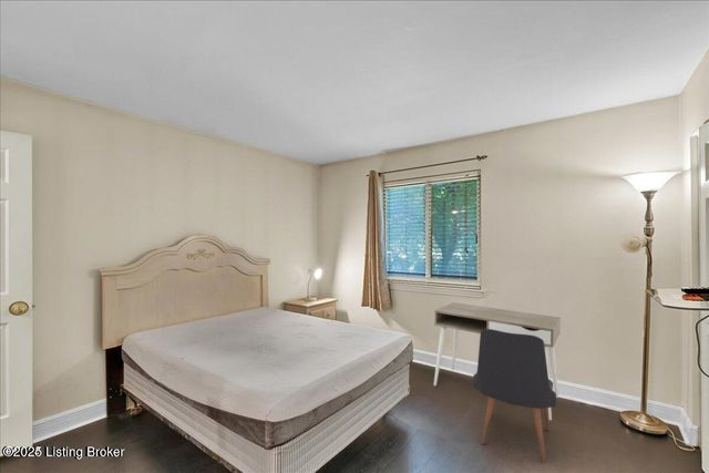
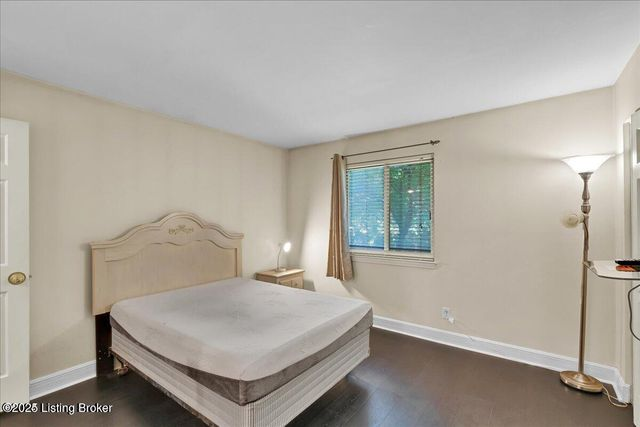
- desk [433,301,562,421]
- chair [472,329,557,464]
